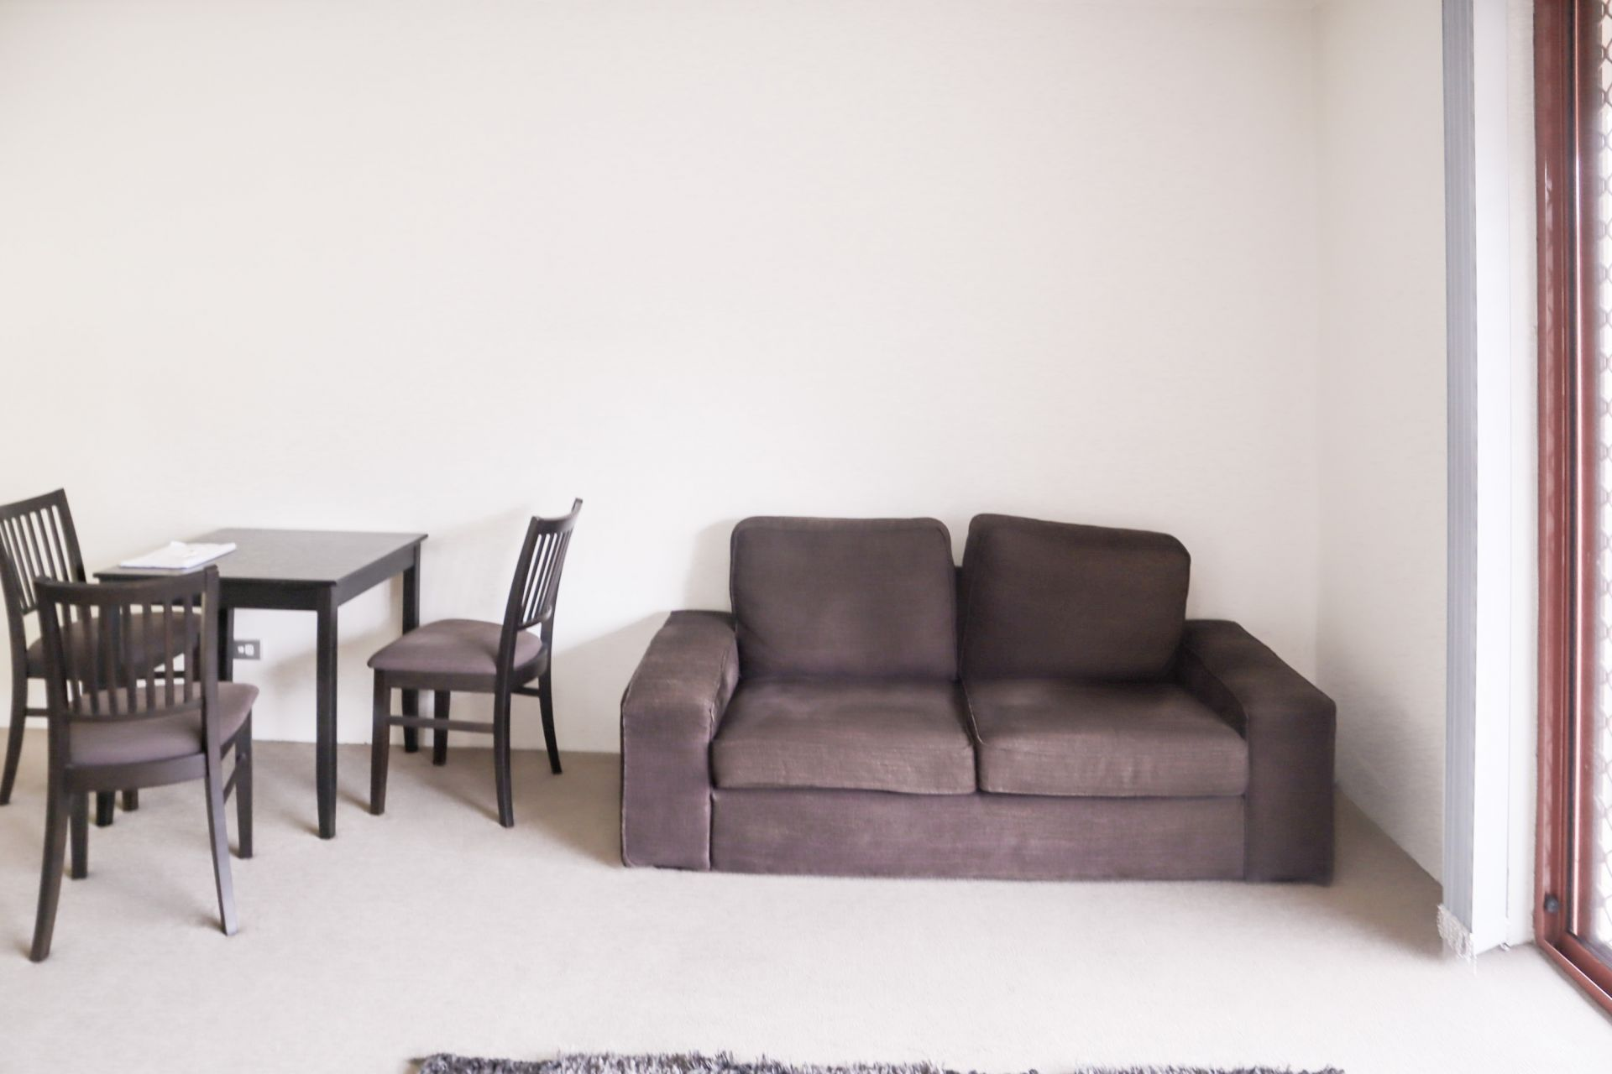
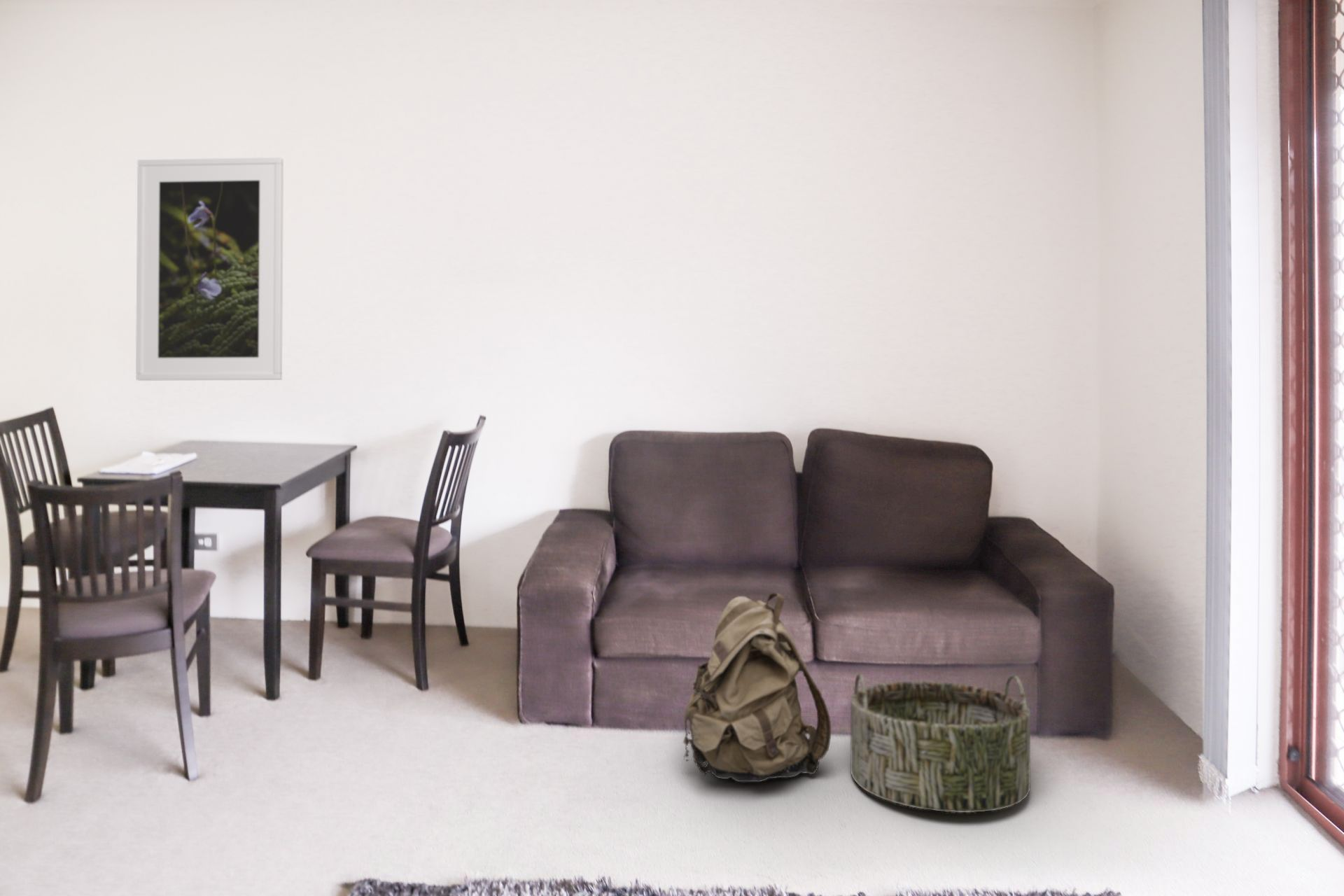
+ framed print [135,157,284,381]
+ backpack [682,592,832,783]
+ basket [850,673,1031,813]
